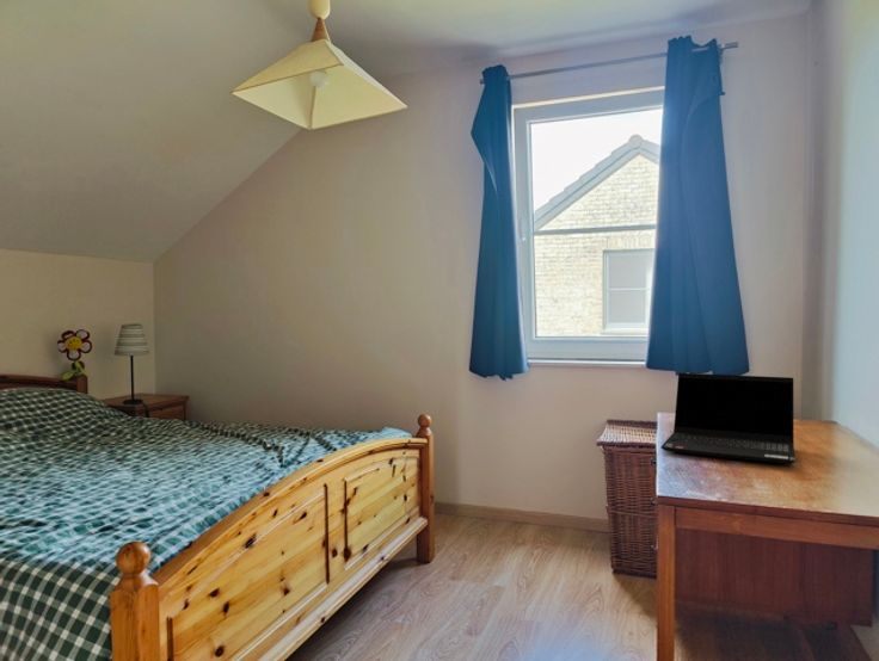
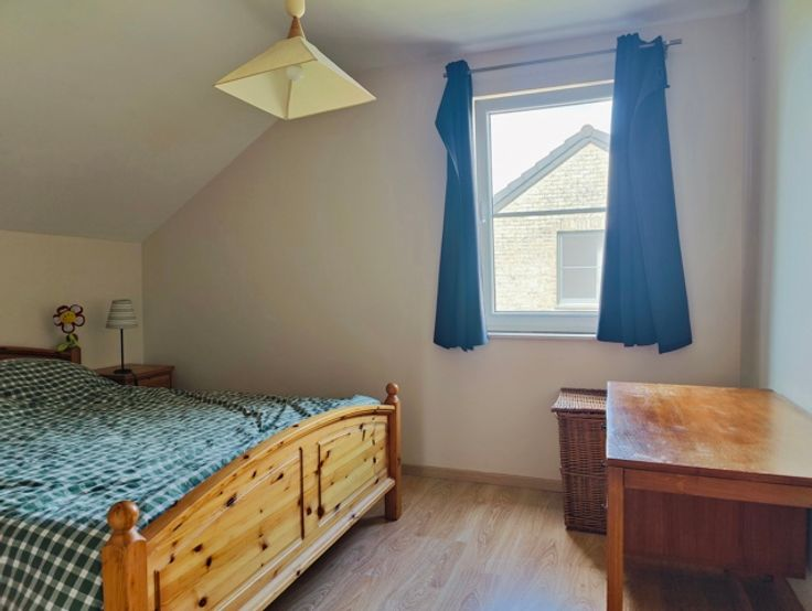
- laptop computer [659,372,797,465]
